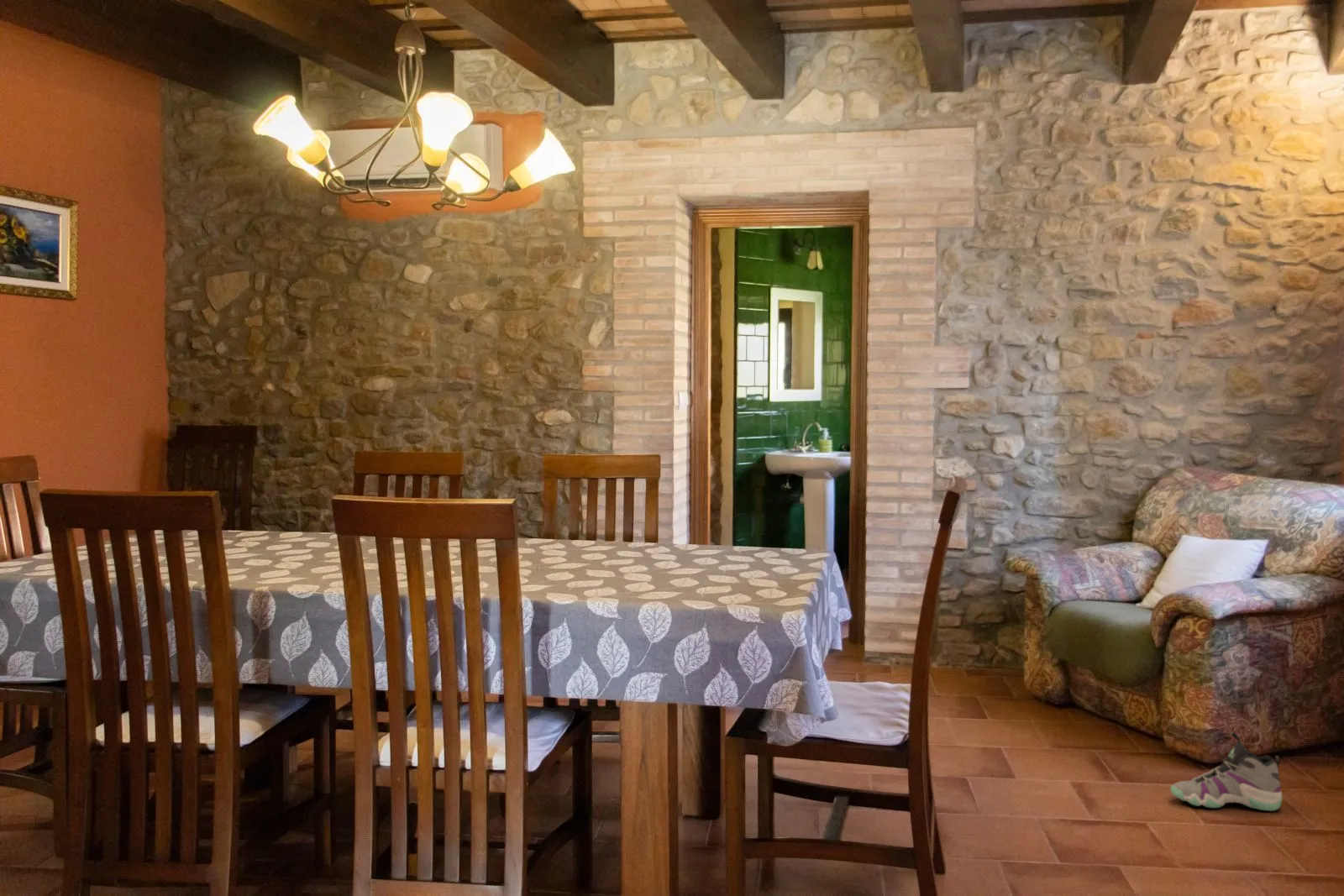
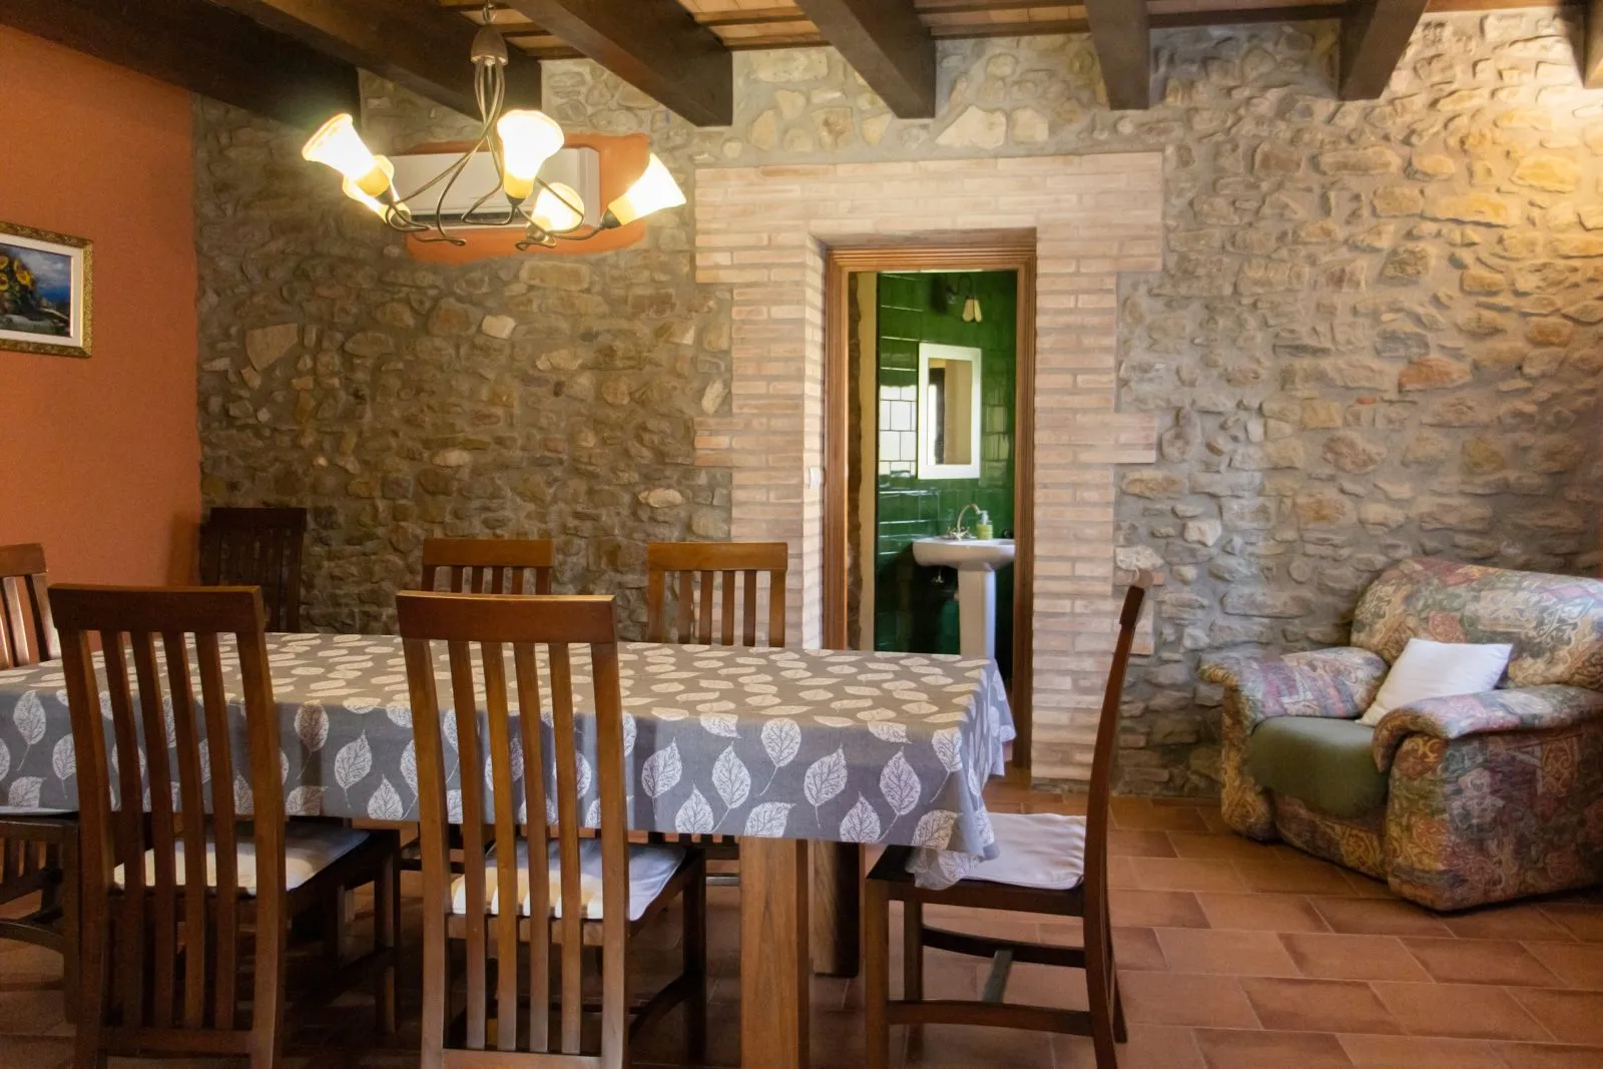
- sneaker [1170,731,1284,812]
